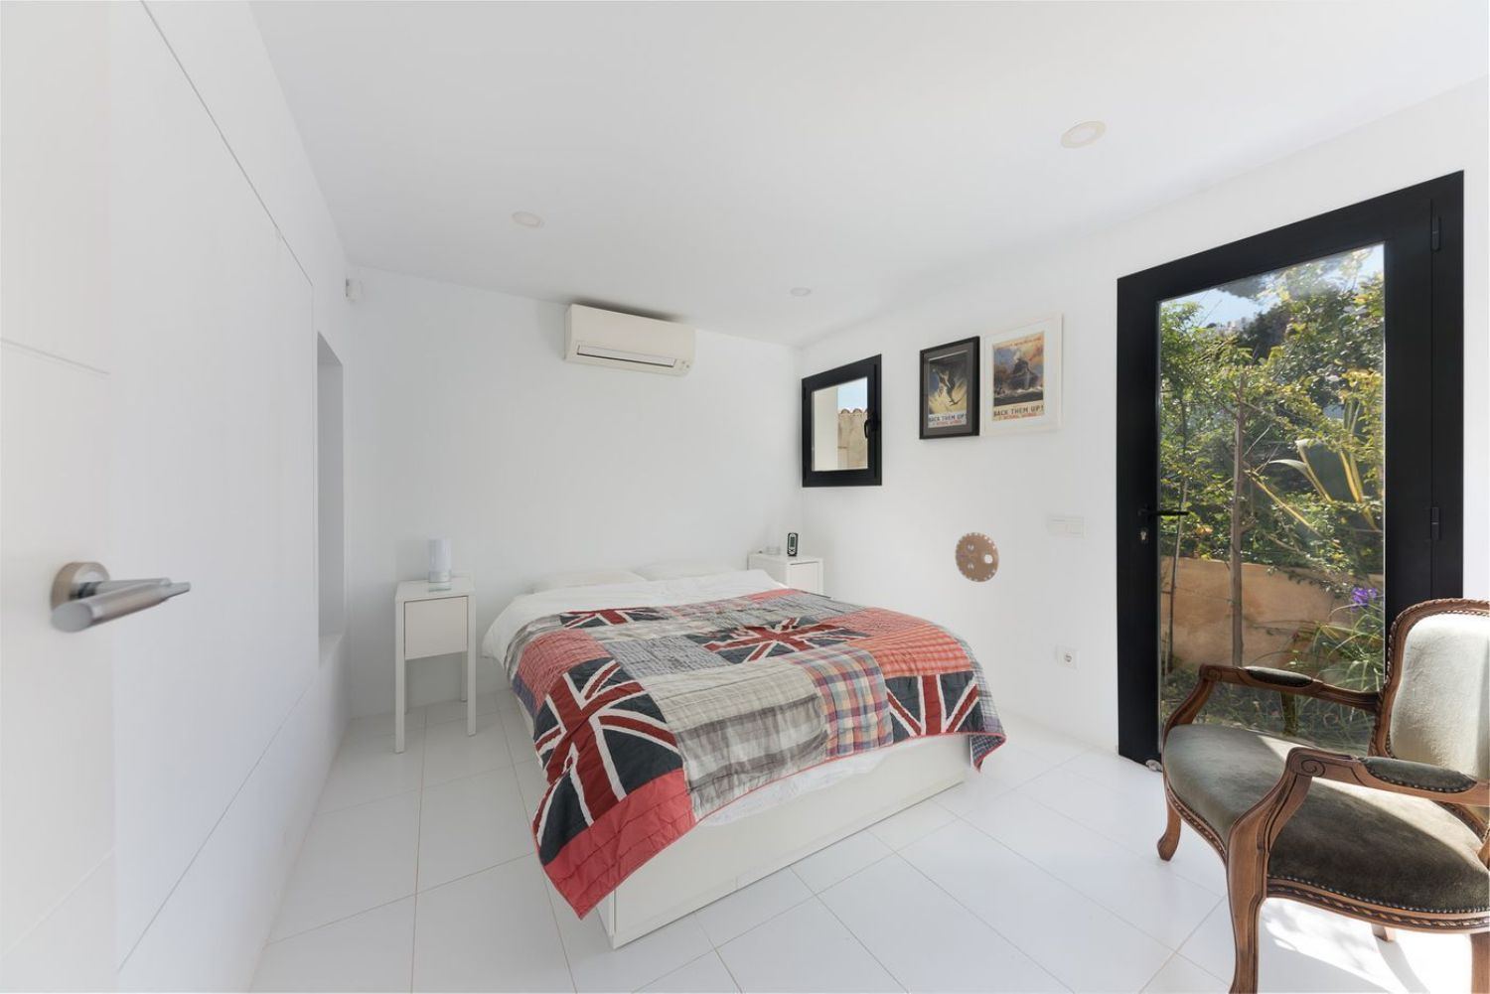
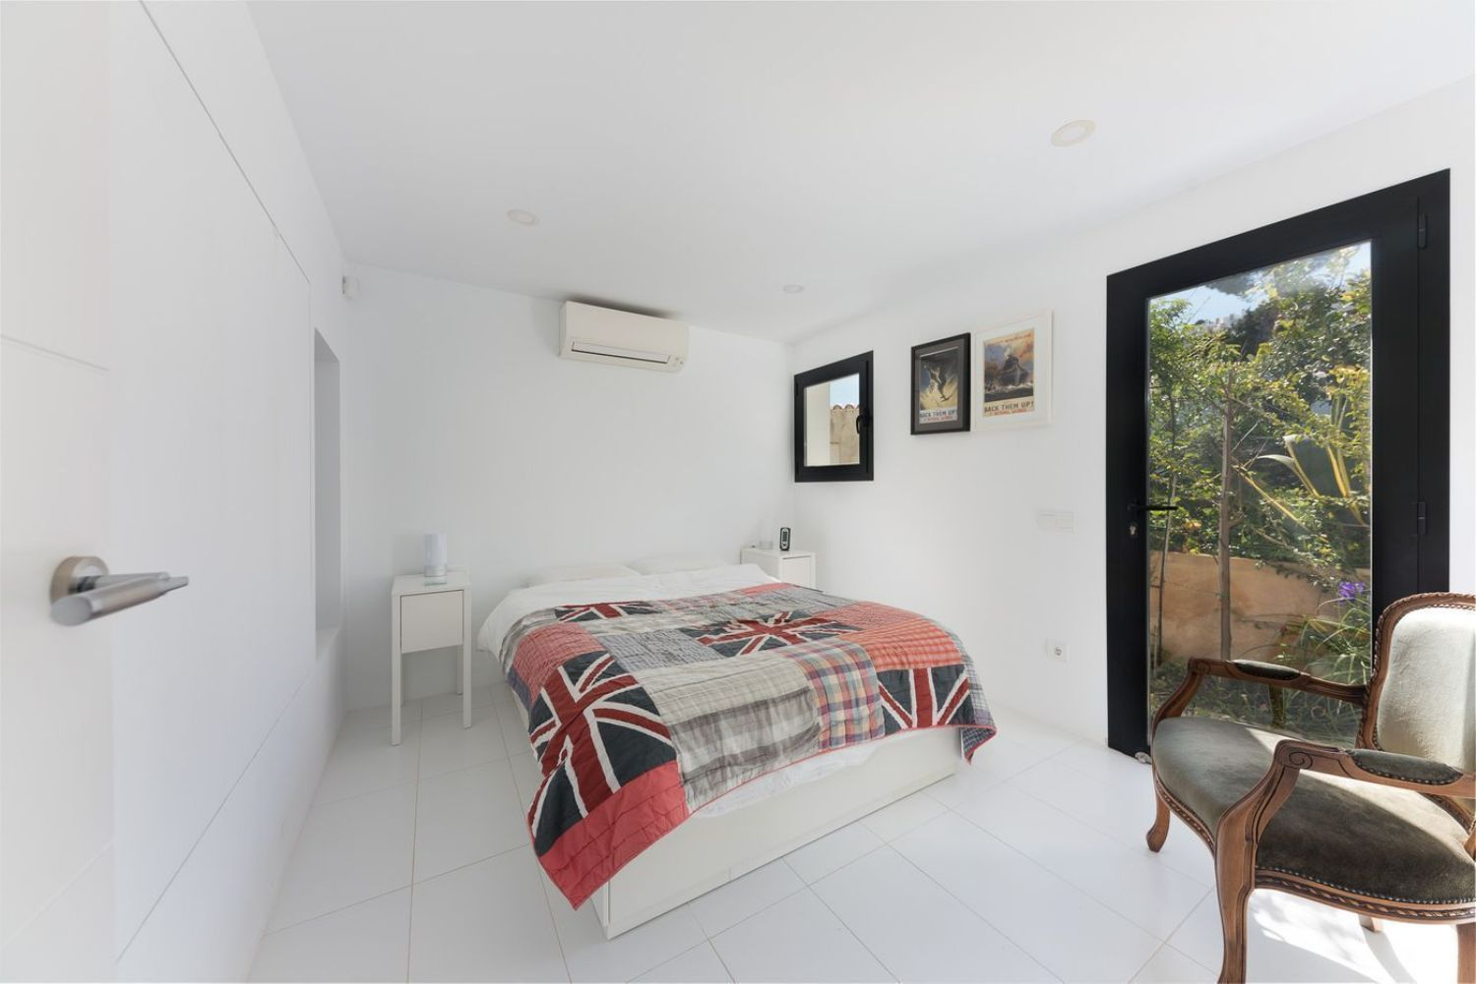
- decorative plate [954,531,1001,582]
